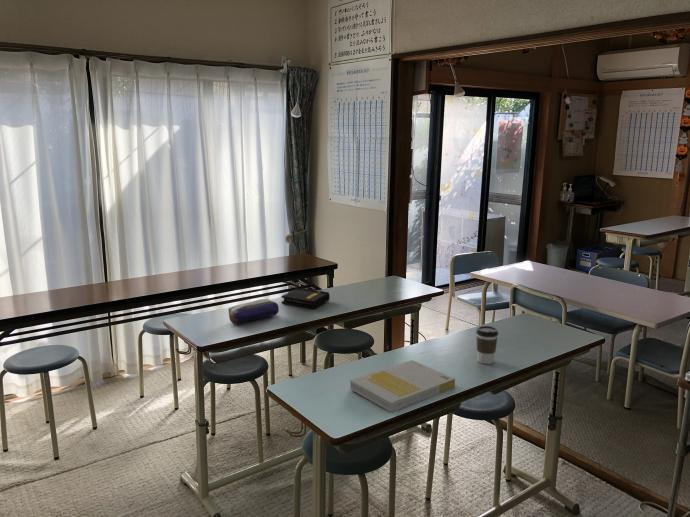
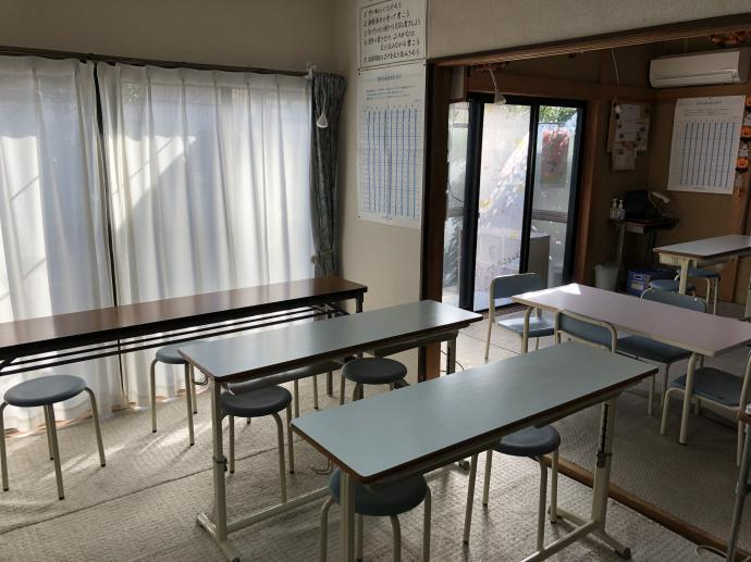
- book [280,287,331,310]
- pencil case [227,298,280,325]
- coffee cup [475,325,499,365]
- book [349,359,456,413]
